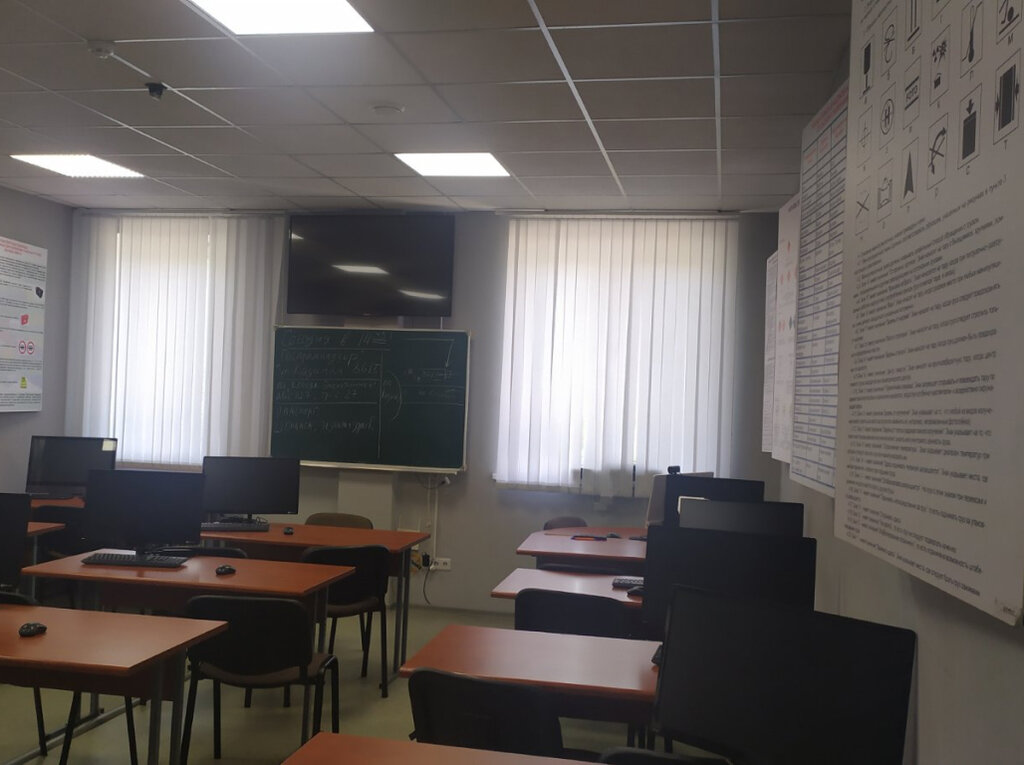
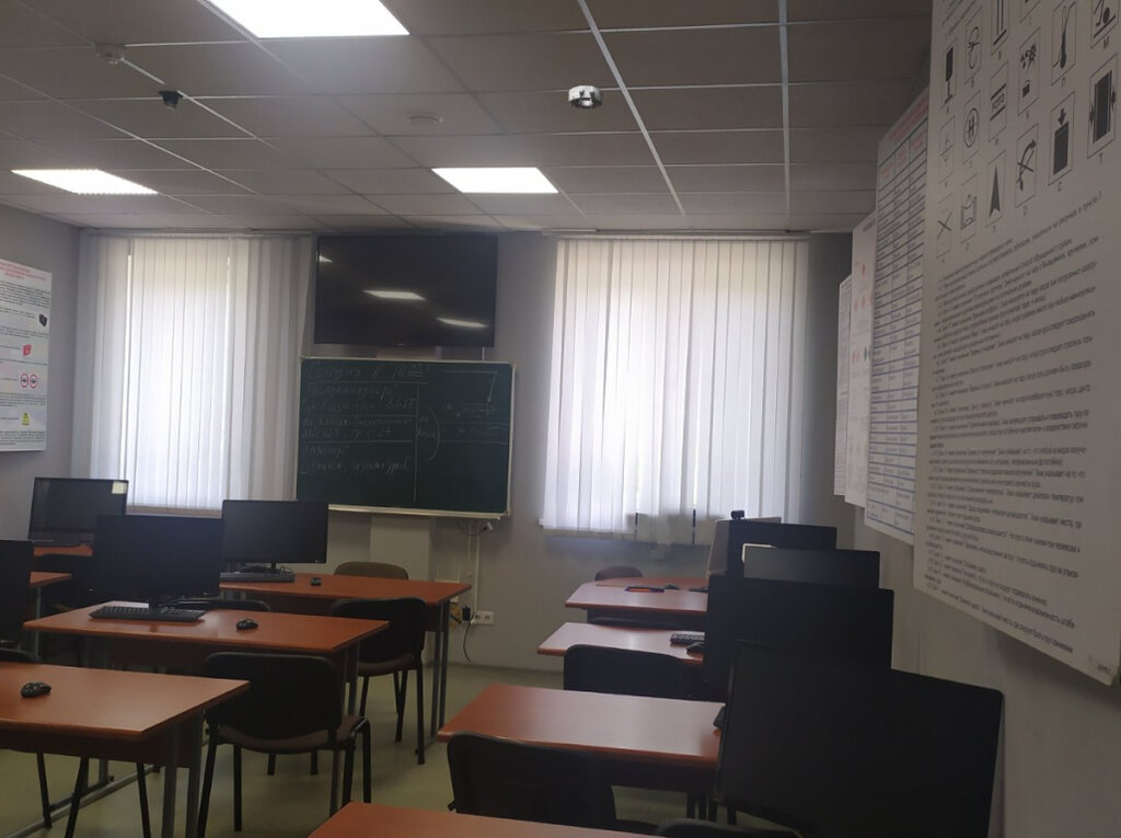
+ smoke detector [568,84,604,110]
